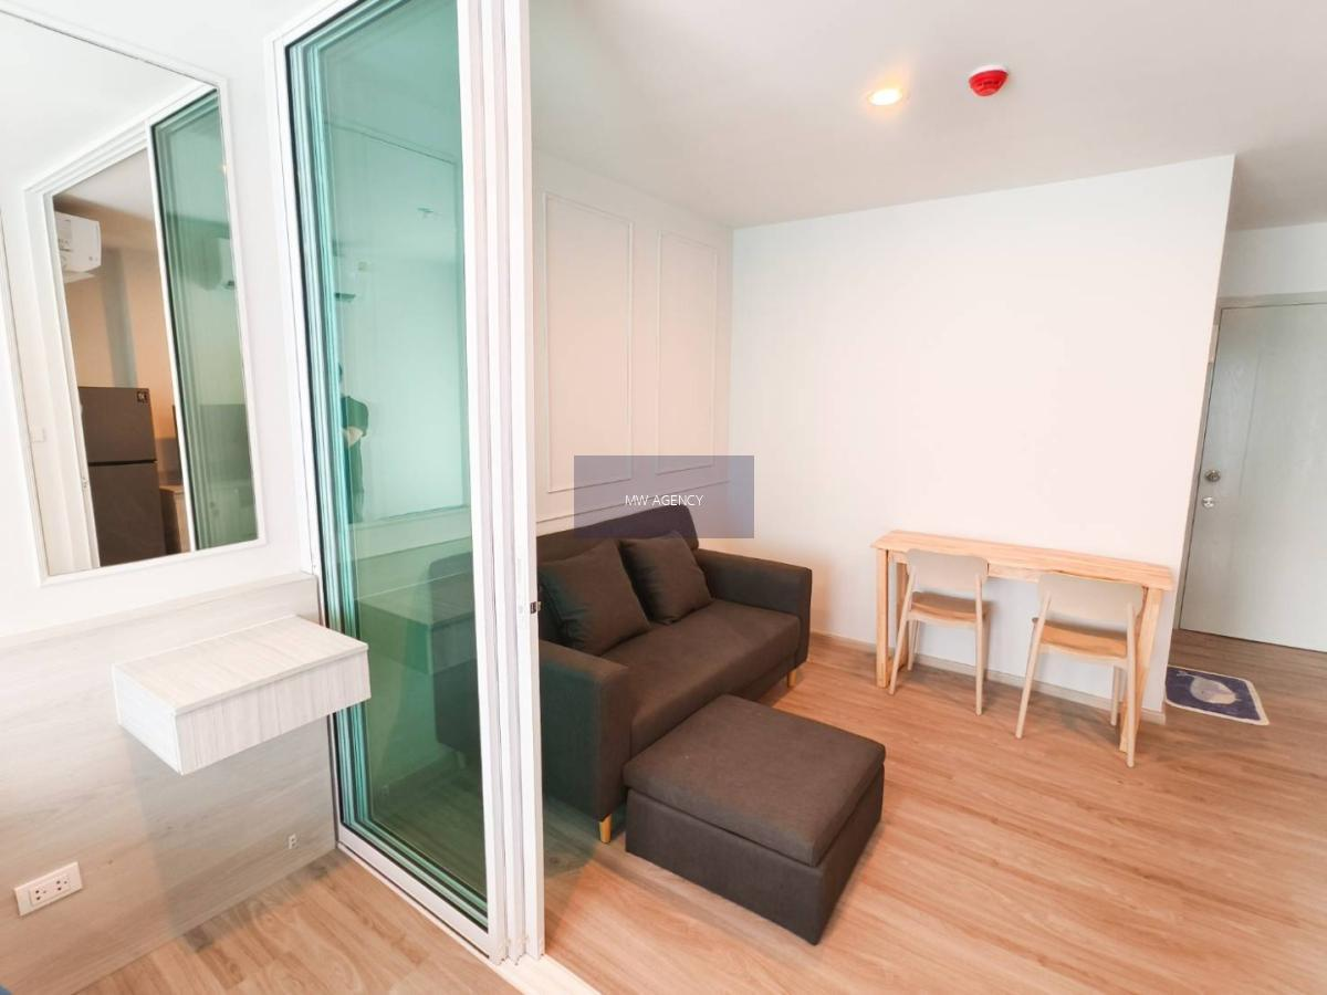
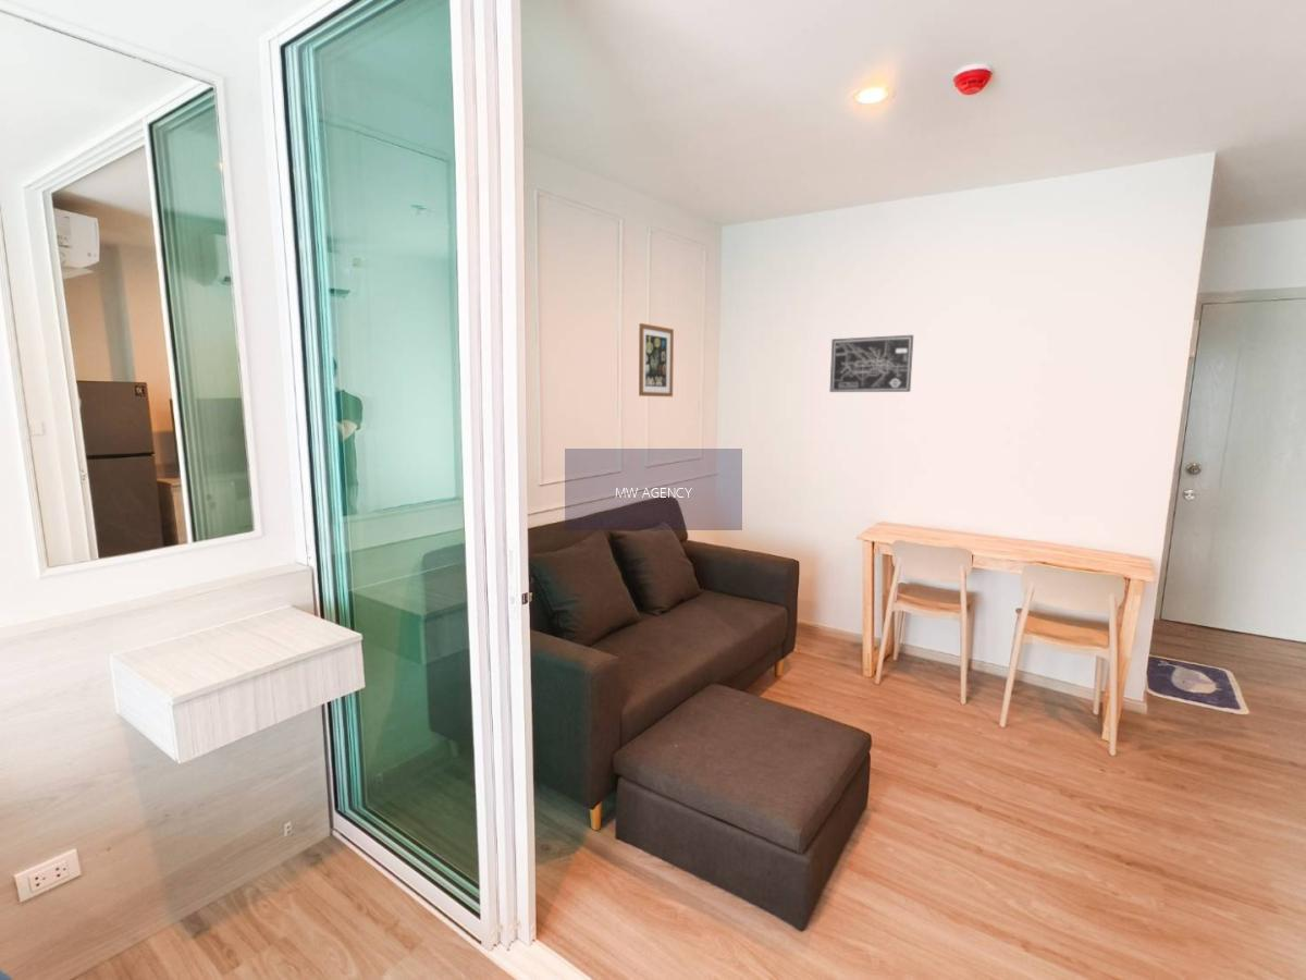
+ wall art [638,322,675,397]
+ wall art [829,334,914,393]
